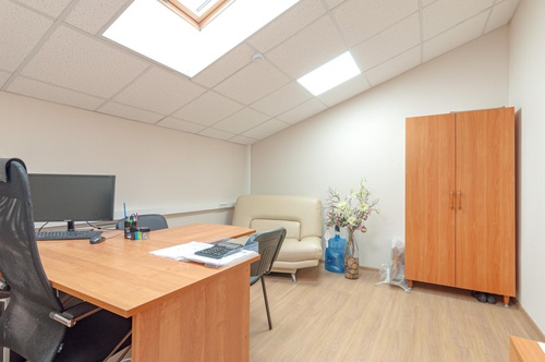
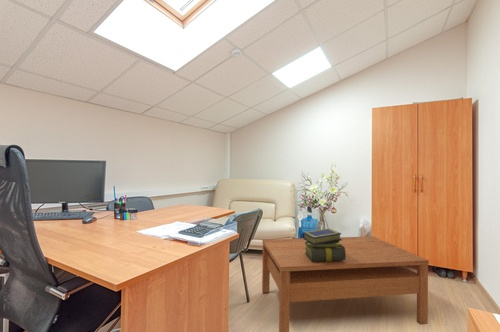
+ coffee table [261,235,430,332]
+ stack of books [302,228,346,262]
